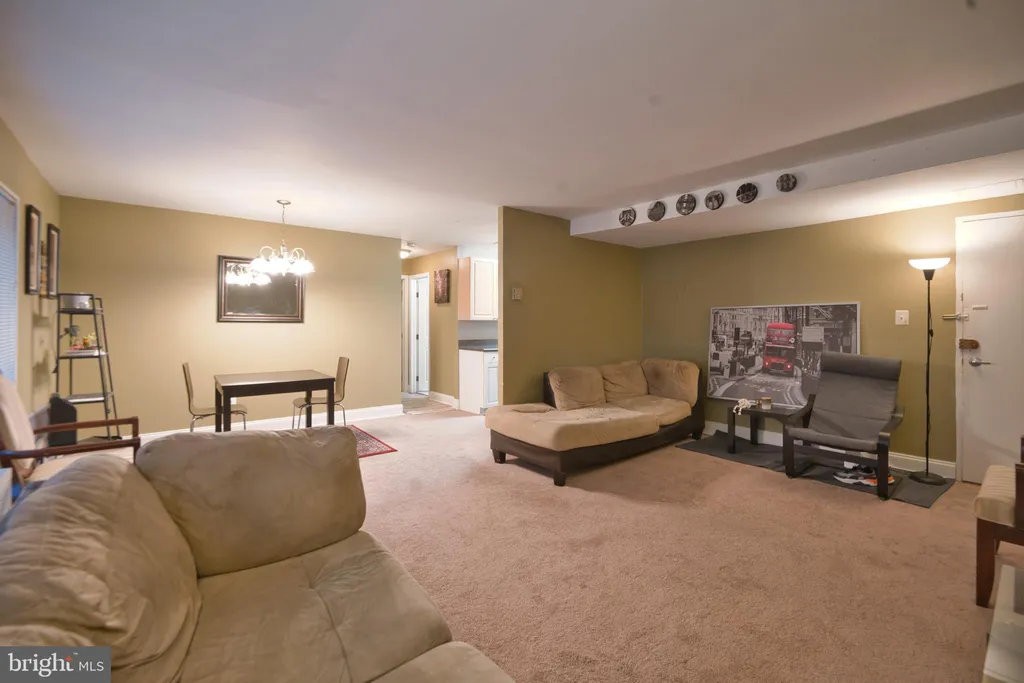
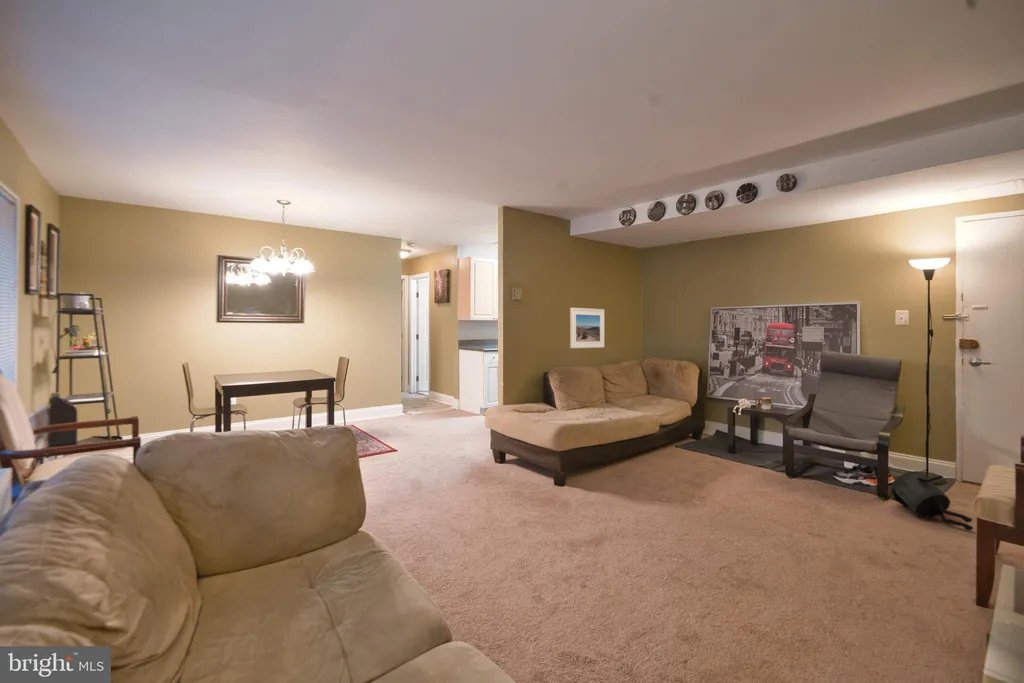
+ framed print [569,307,605,349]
+ toy figure [890,470,974,531]
